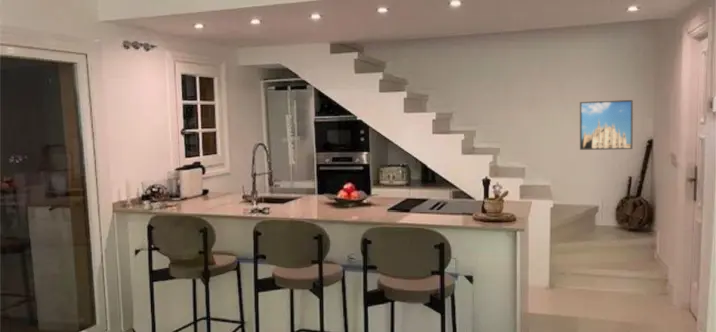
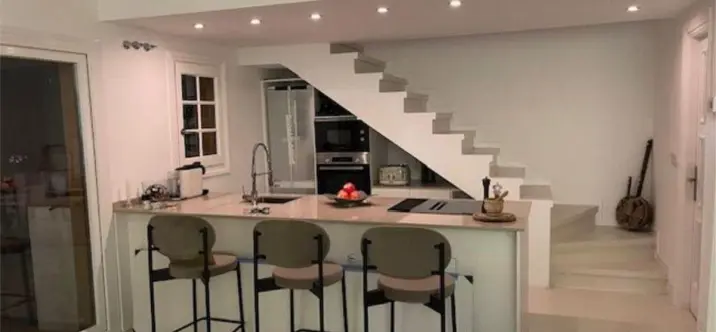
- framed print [579,99,634,151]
